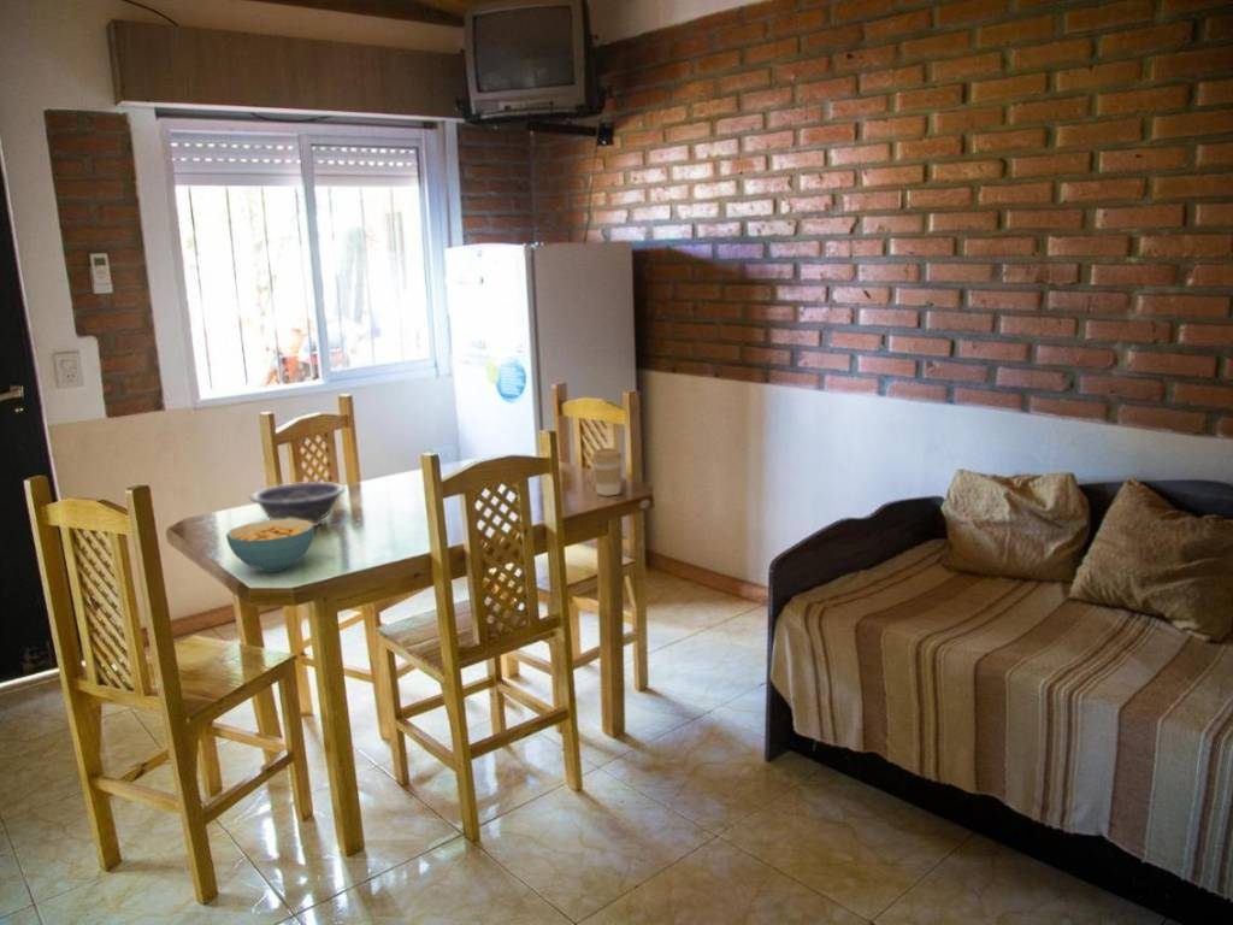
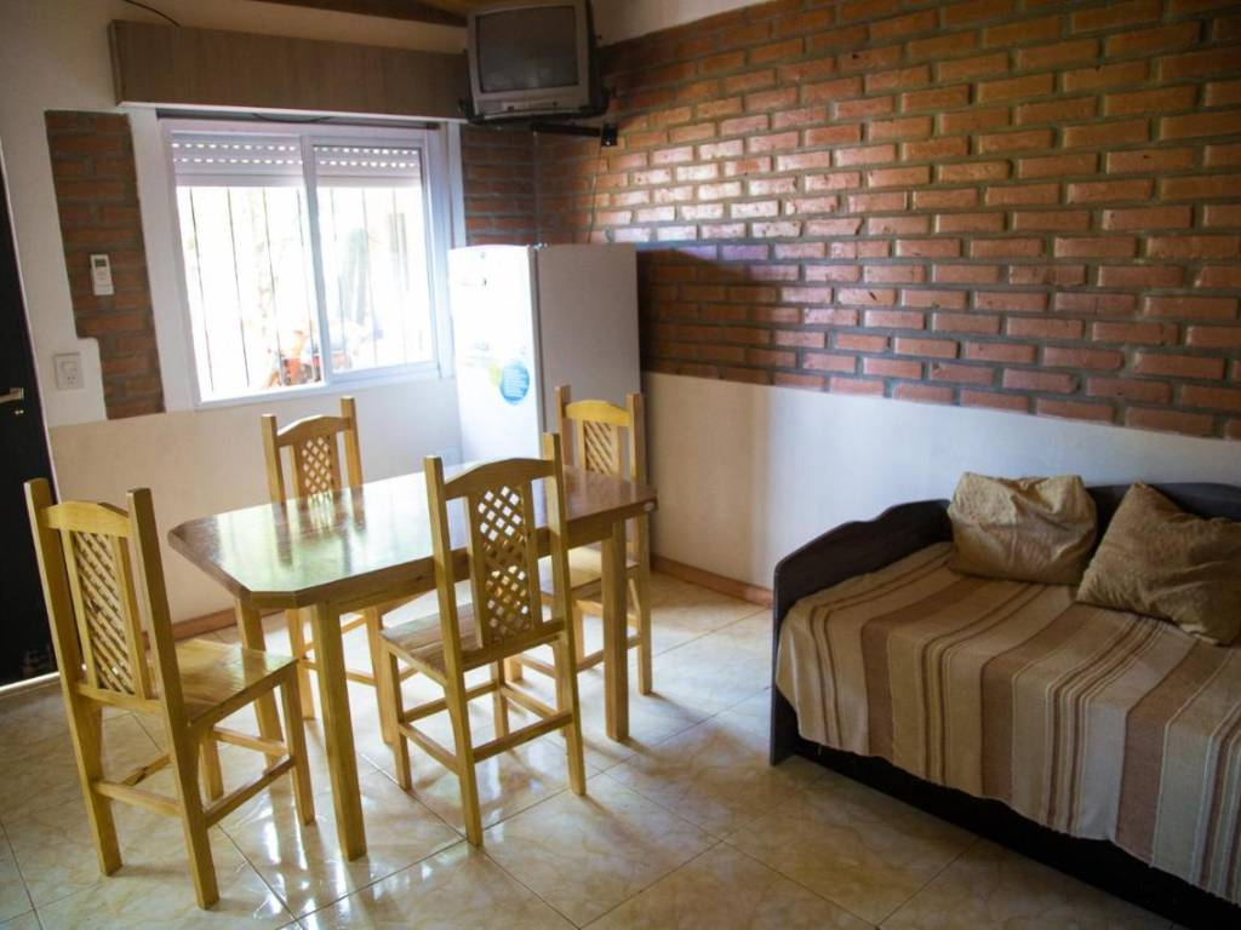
- coffee cup [591,447,625,496]
- cereal bowl [225,519,315,573]
- decorative bowl [249,481,347,528]
